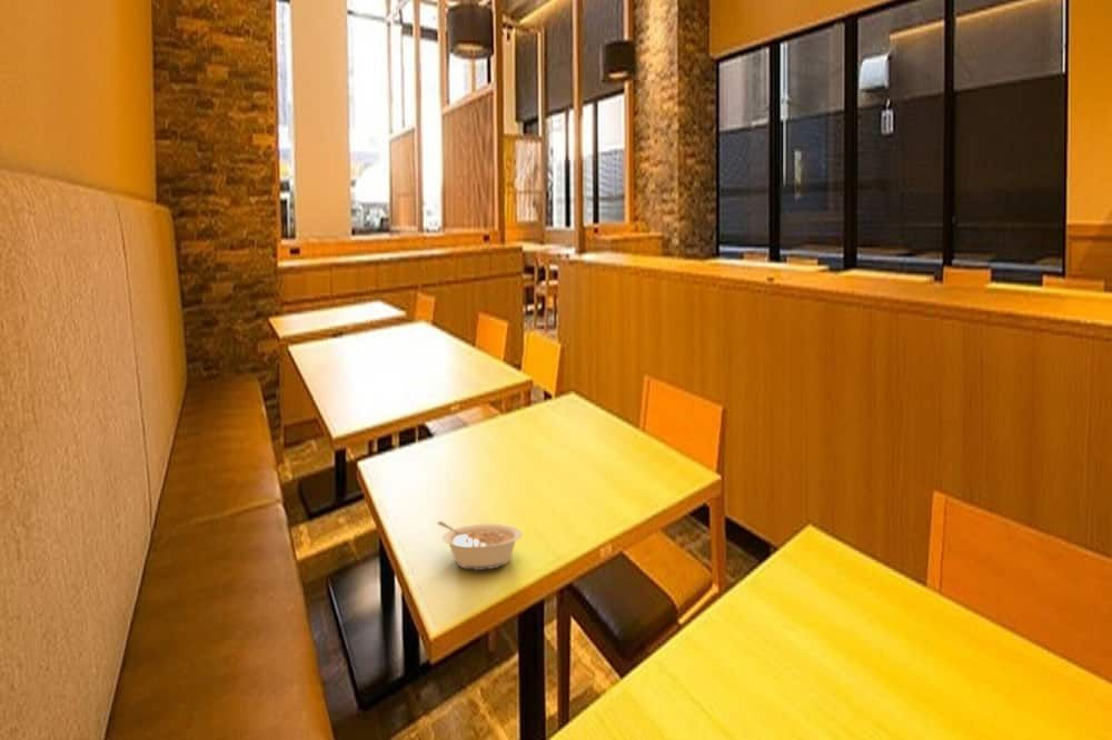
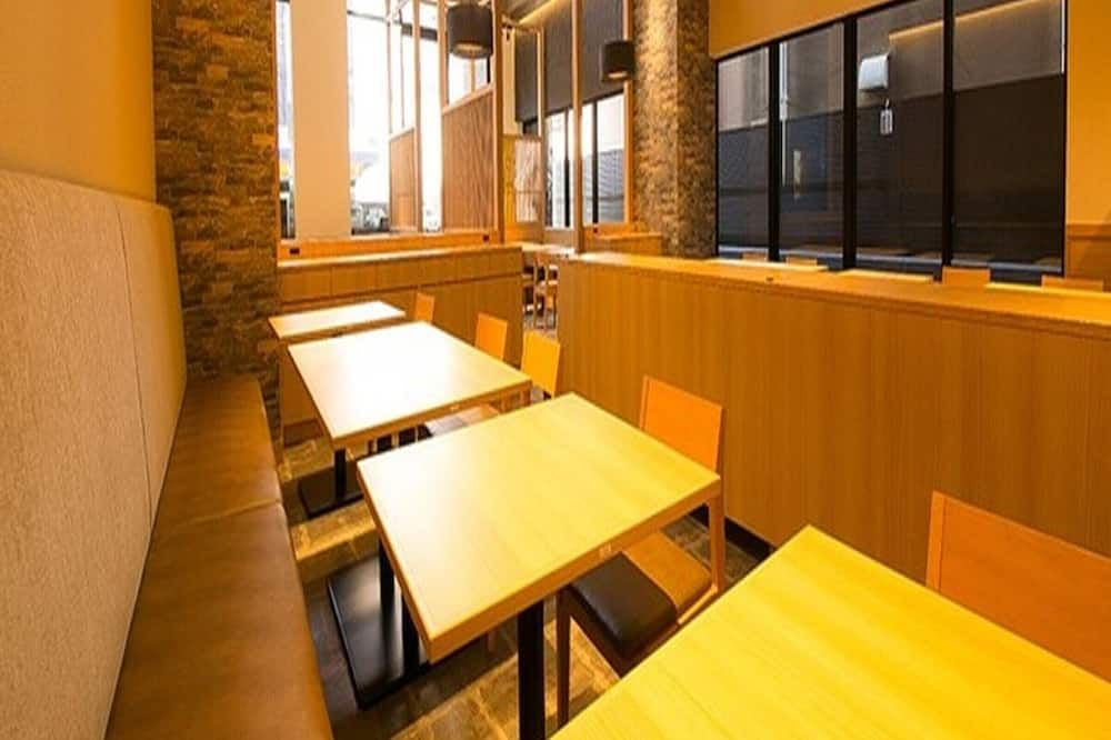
- legume [436,520,523,571]
